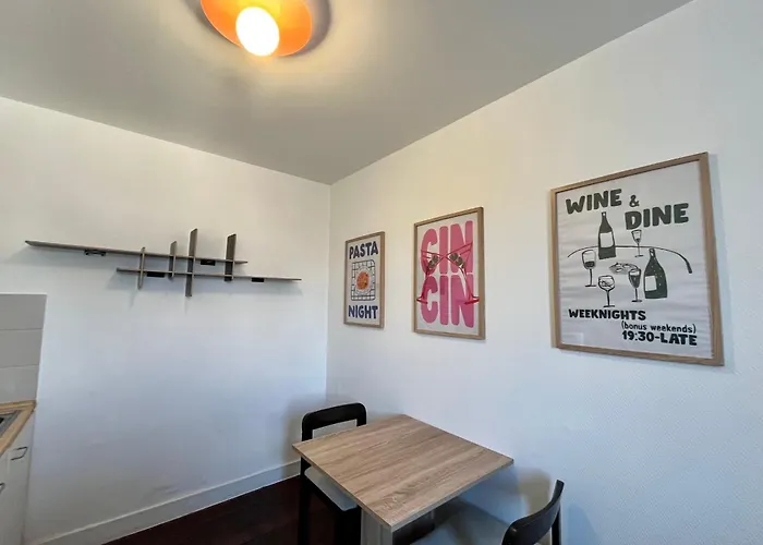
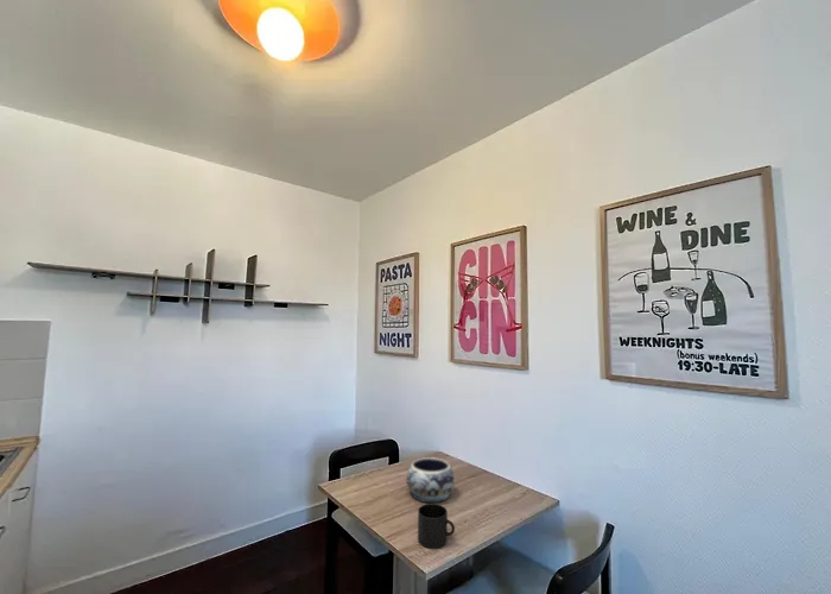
+ decorative bowl [406,456,456,504]
+ mug [417,503,456,550]
